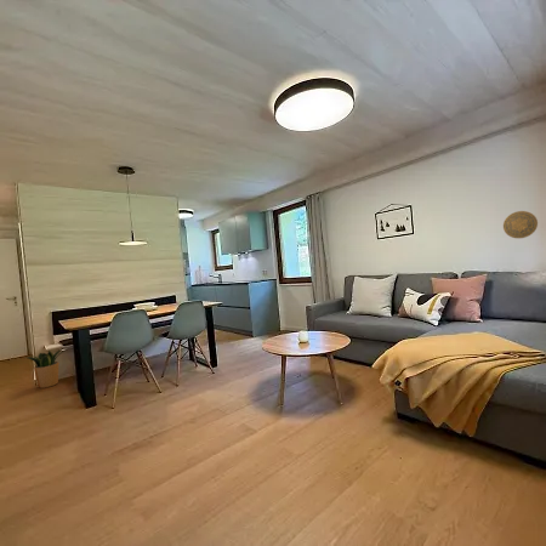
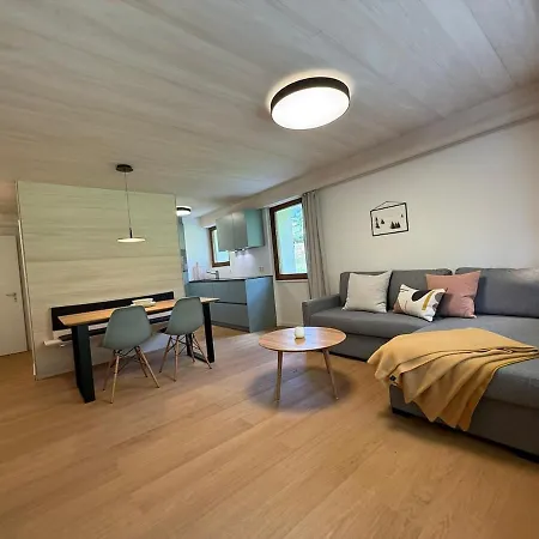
- potted plant [24,348,68,389]
- decorative plate [502,210,539,239]
